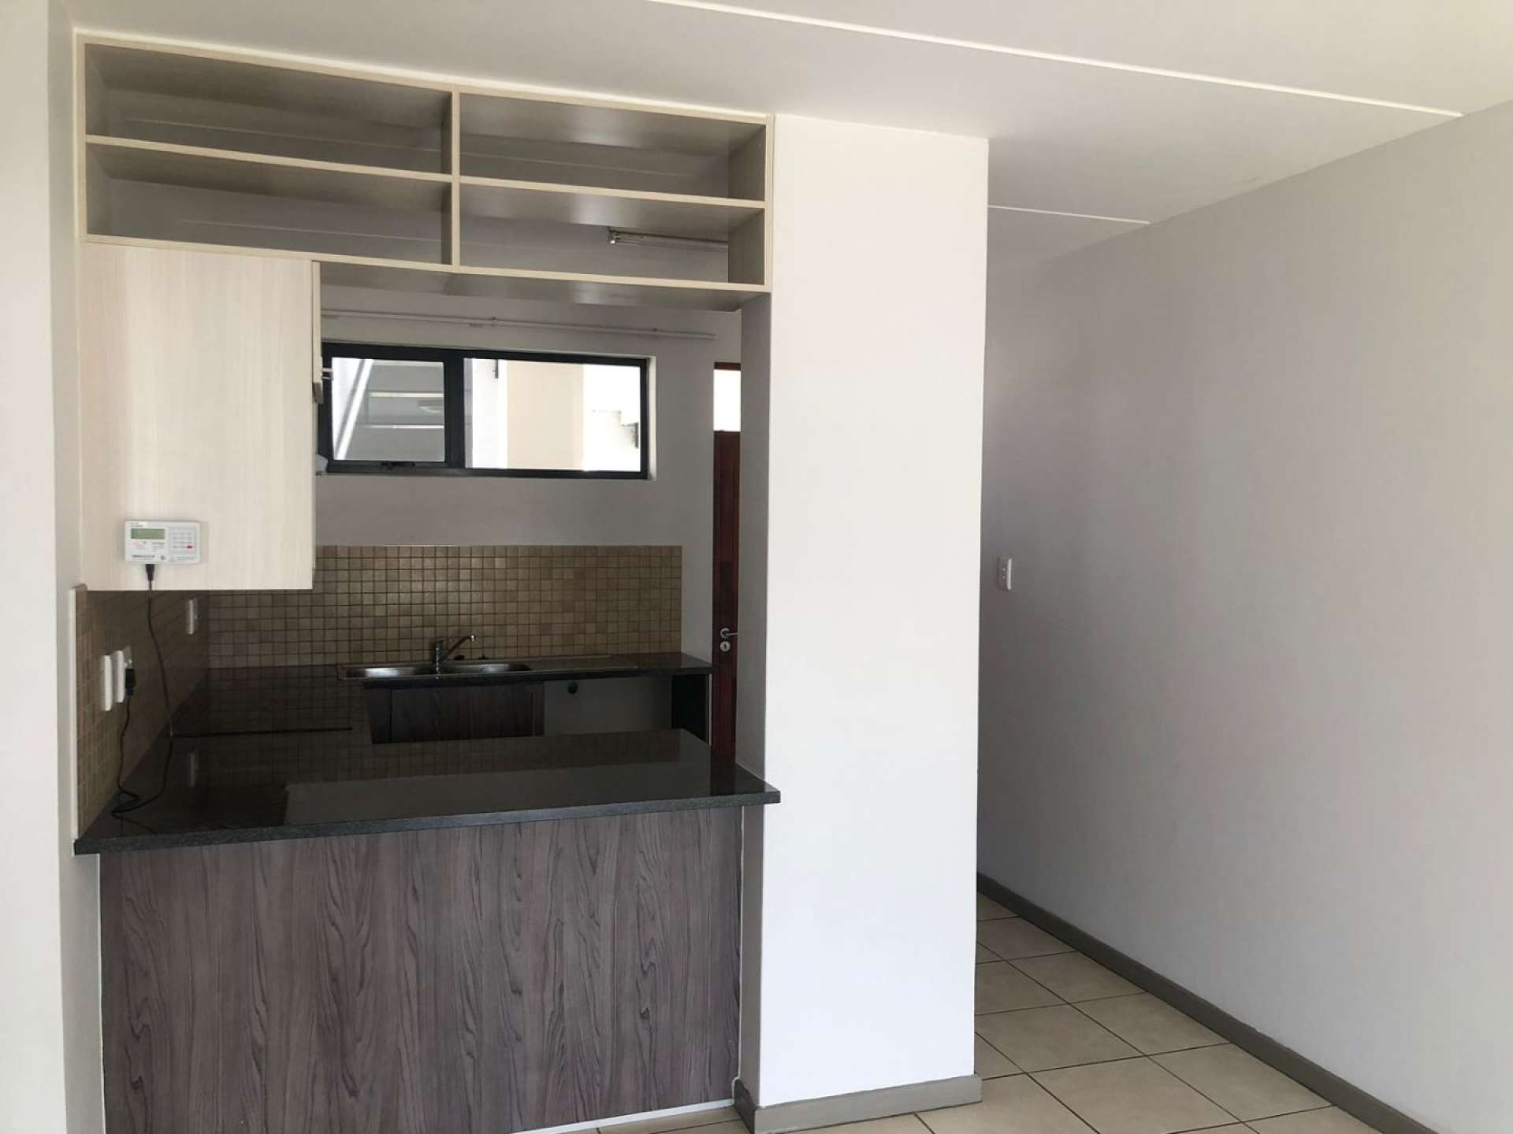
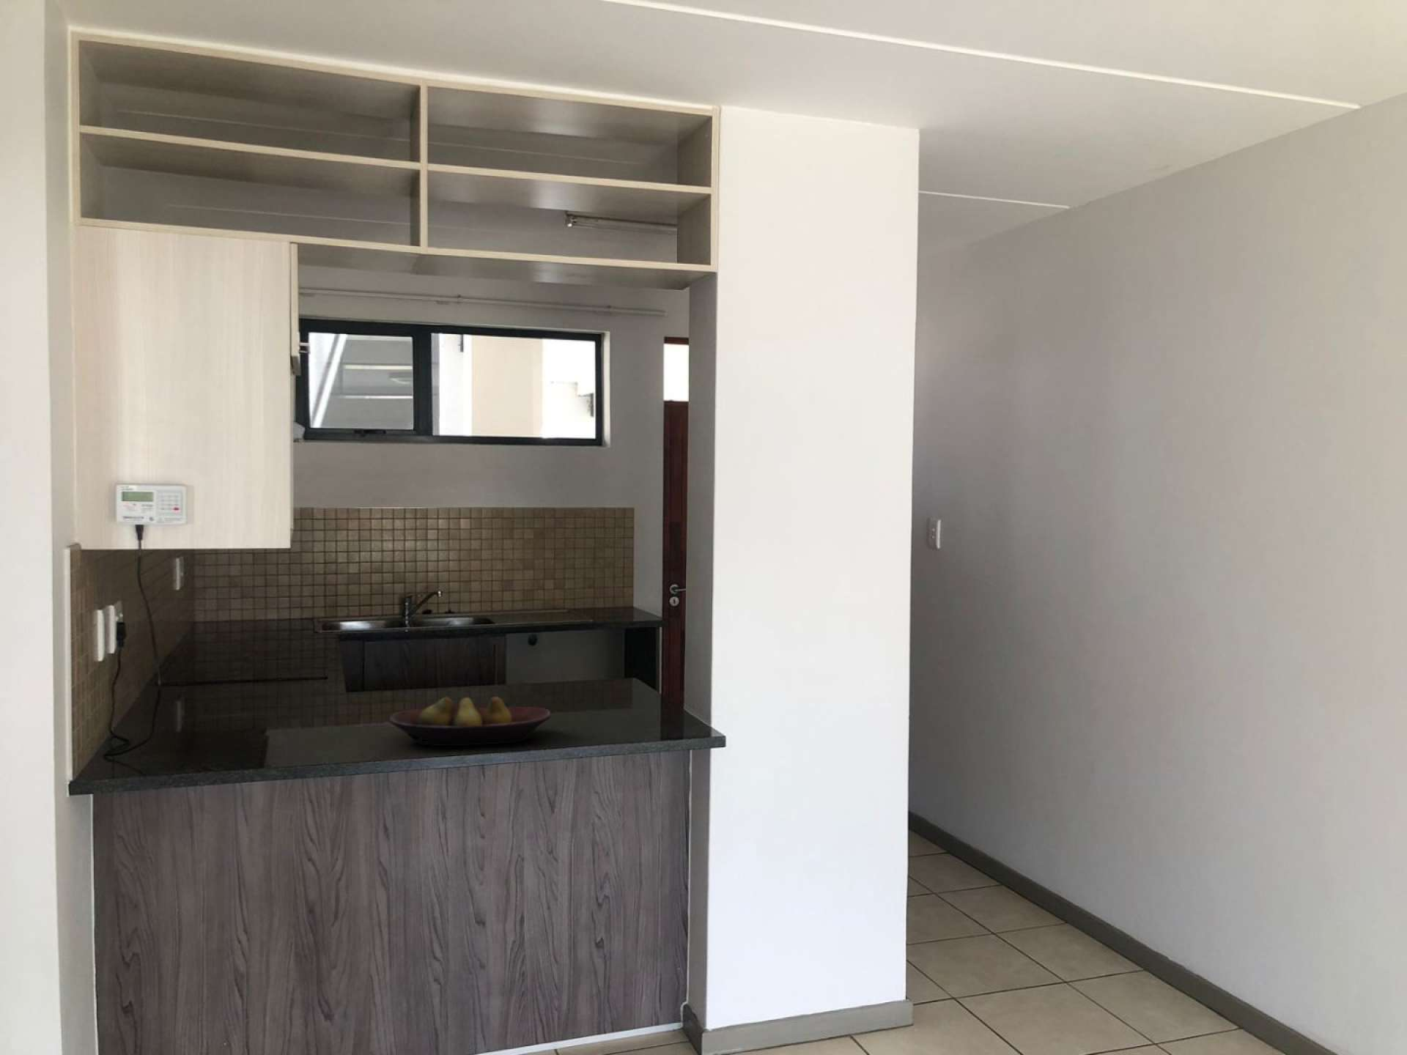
+ fruit bowl [389,696,552,747]
